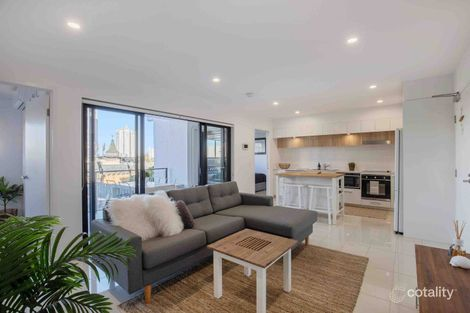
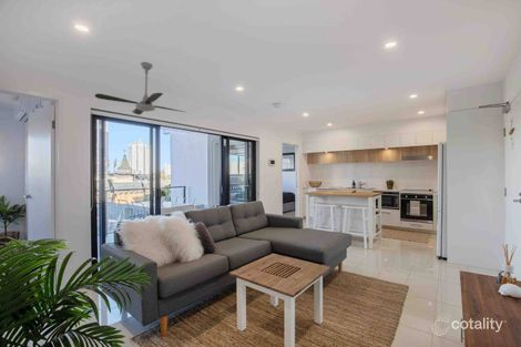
+ ceiling fan [94,61,185,115]
